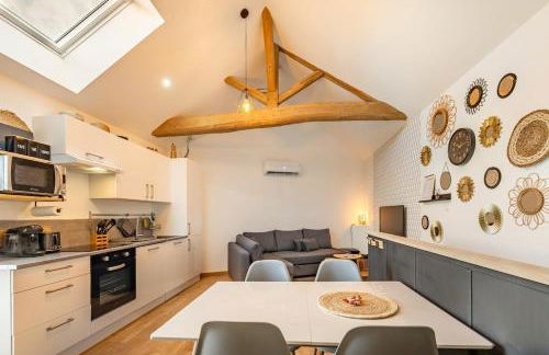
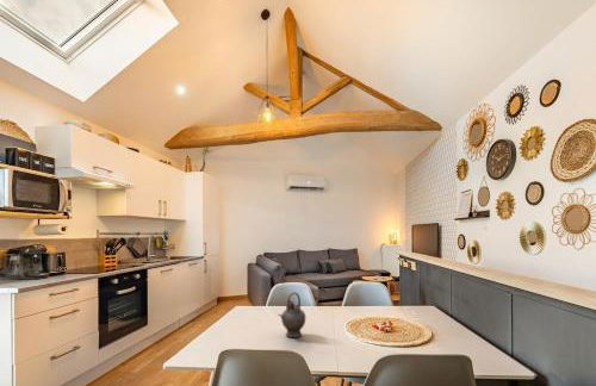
+ teapot [278,292,306,338]
